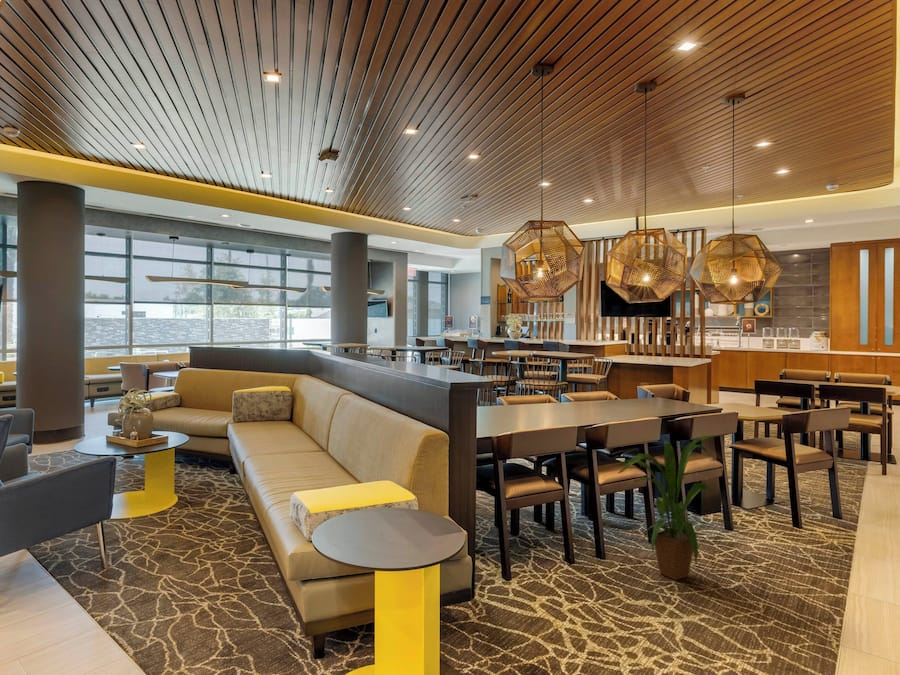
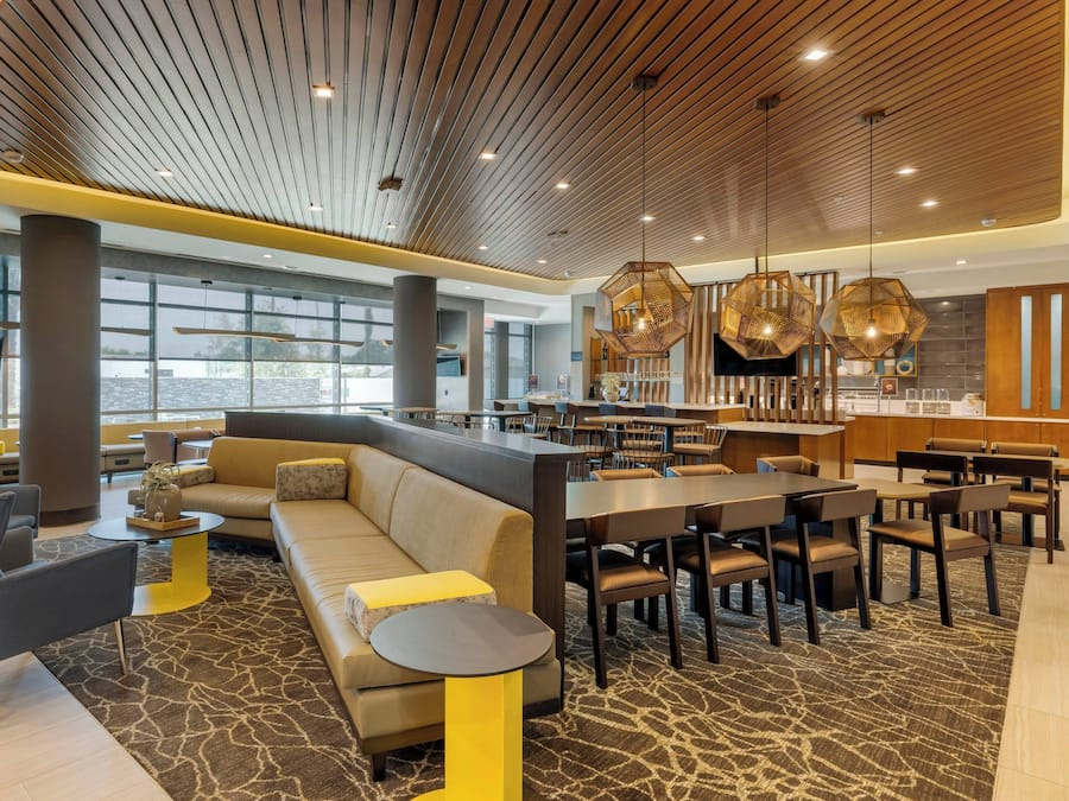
- house plant [615,435,728,581]
